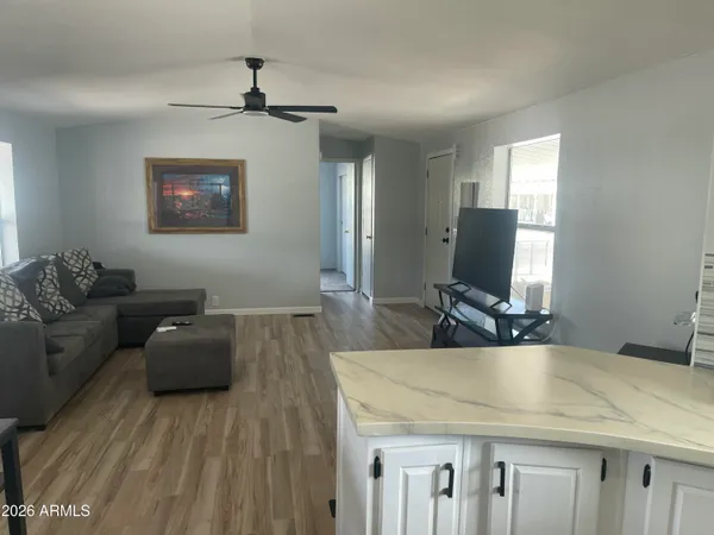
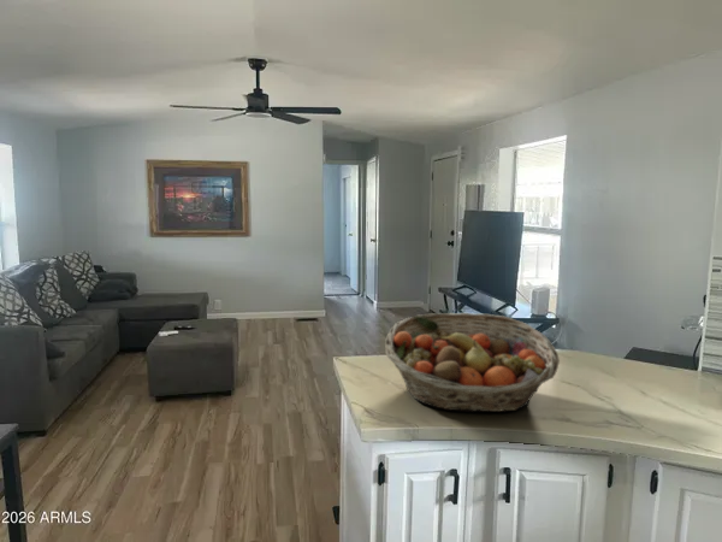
+ fruit basket [384,312,561,413]
